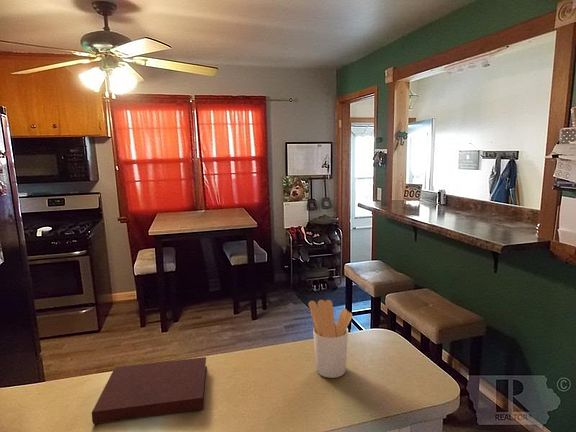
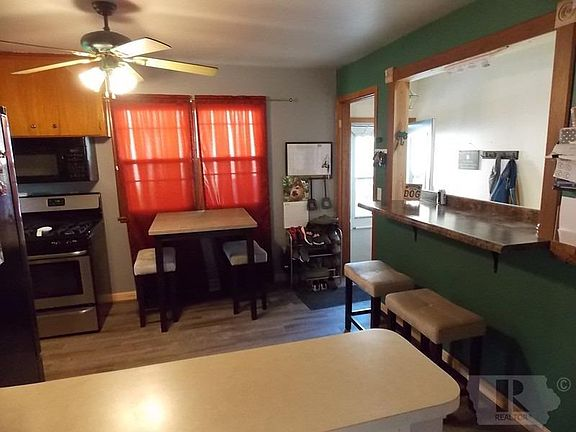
- notebook [91,356,208,425]
- utensil holder [308,299,353,379]
